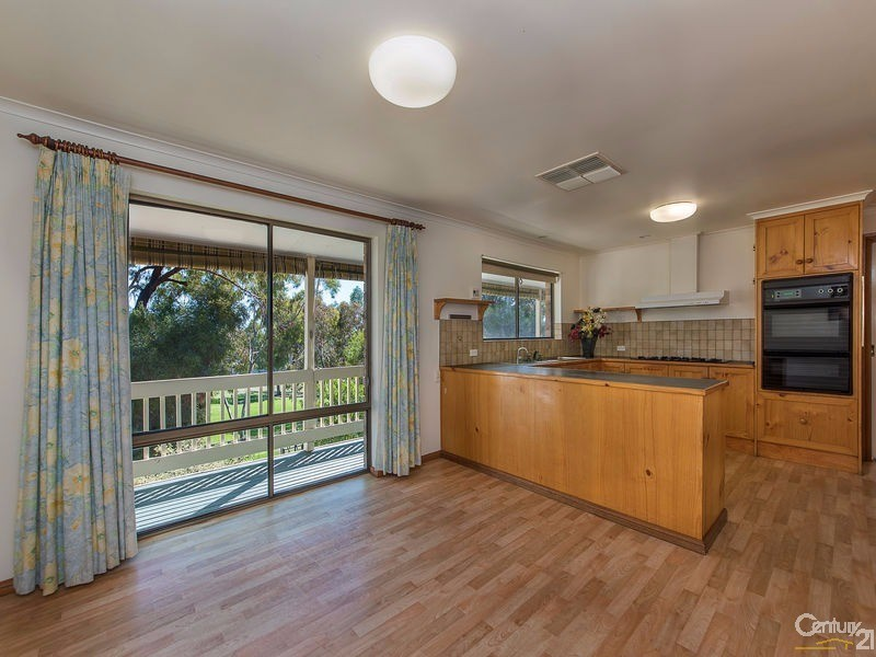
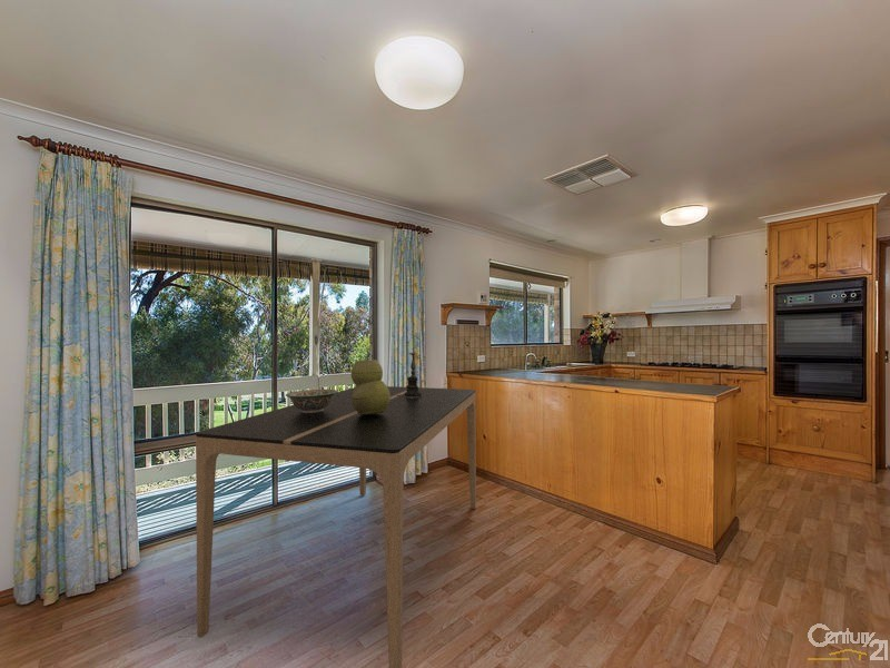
+ vase [350,358,390,415]
+ candle holder [397,345,427,399]
+ dining table [195,385,477,668]
+ decorative bowl [285,389,338,413]
